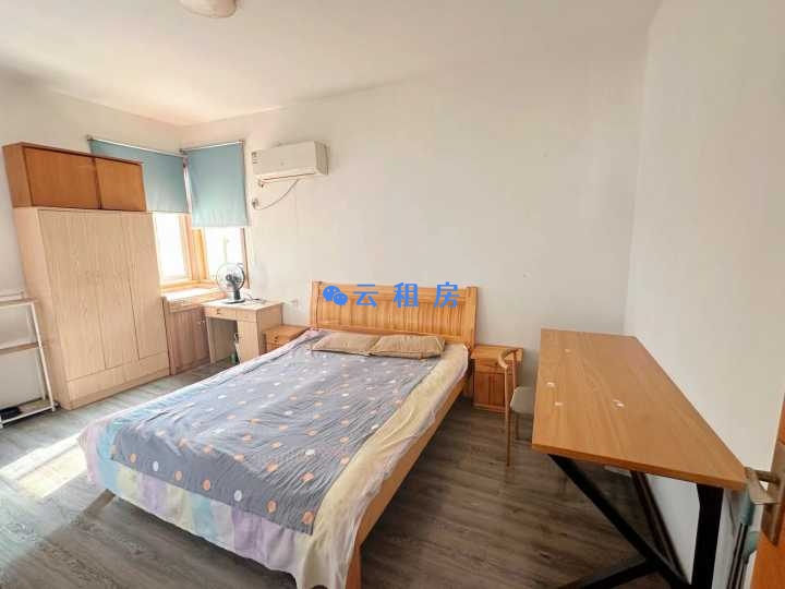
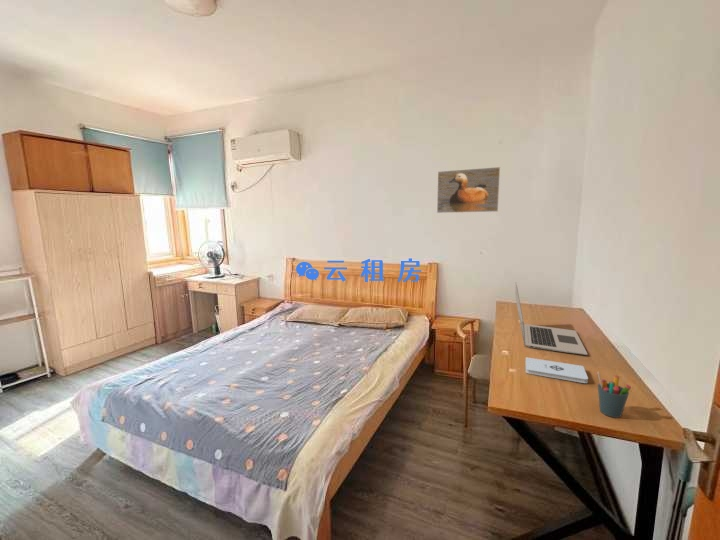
+ laptop [514,281,588,356]
+ notepad [525,356,589,384]
+ pen holder [597,371,632,419]
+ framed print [436,166,501,214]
